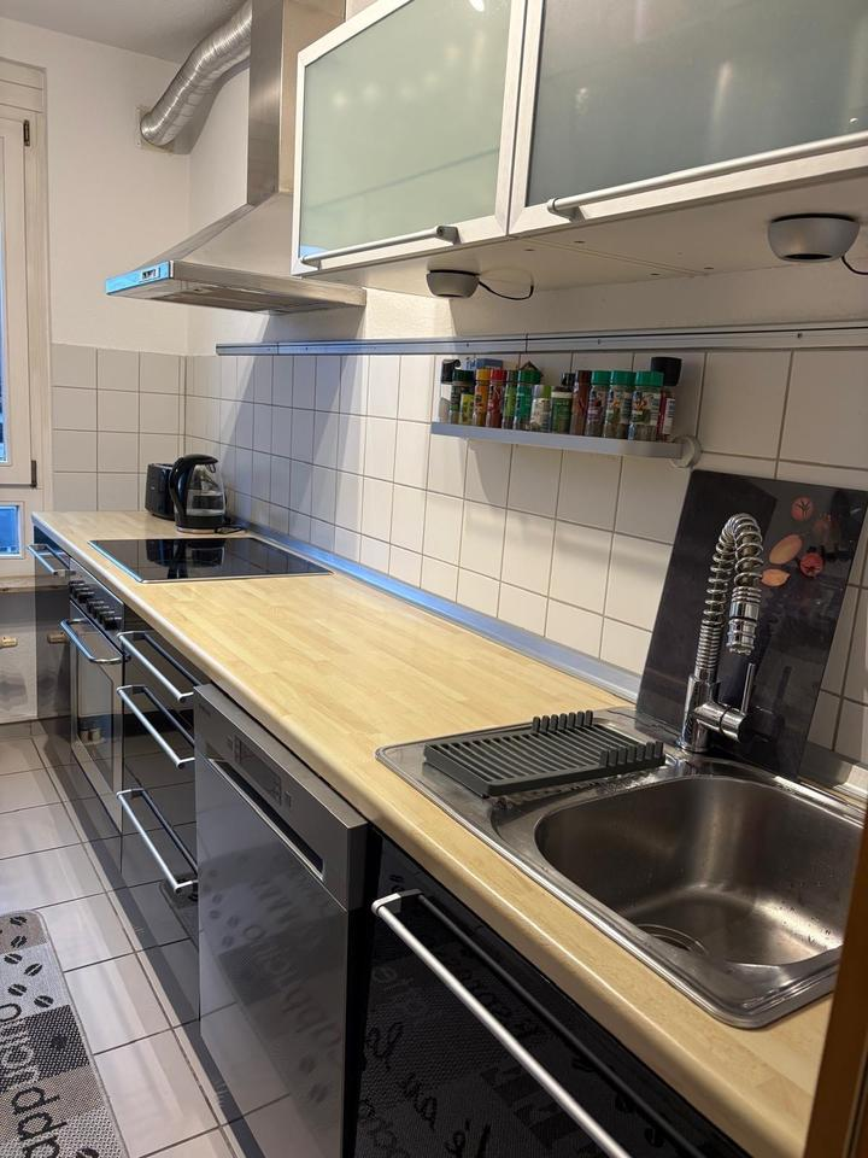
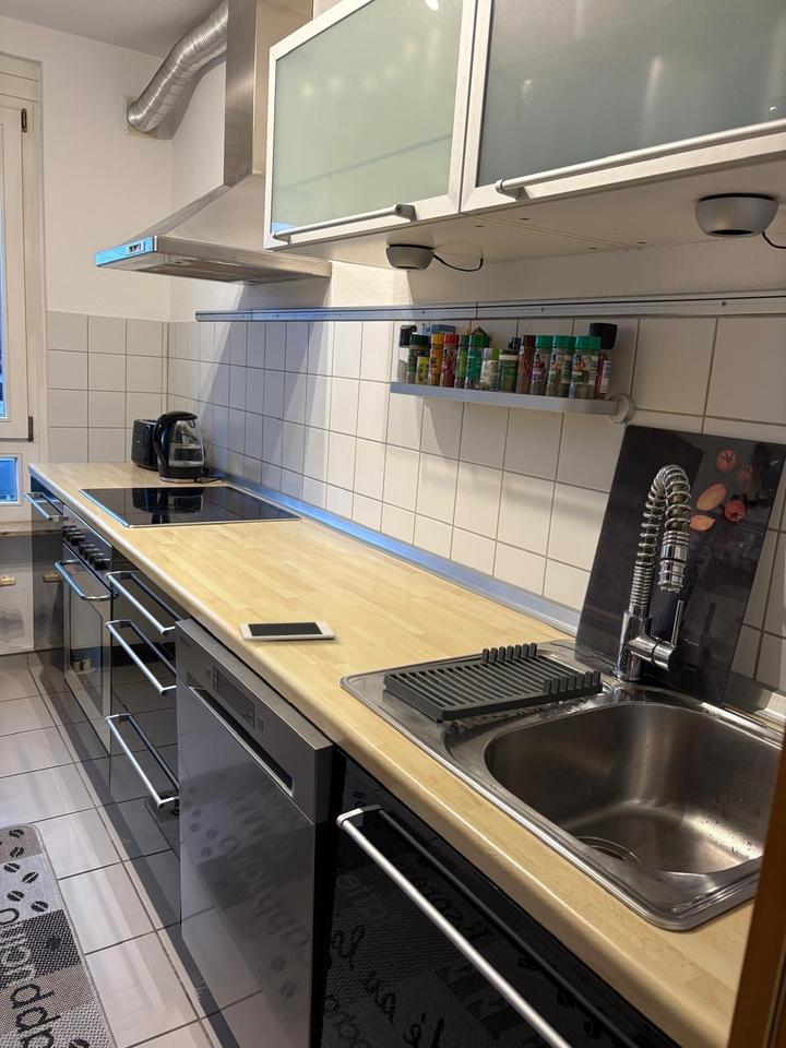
+ cell phone [238,620,335,642]
